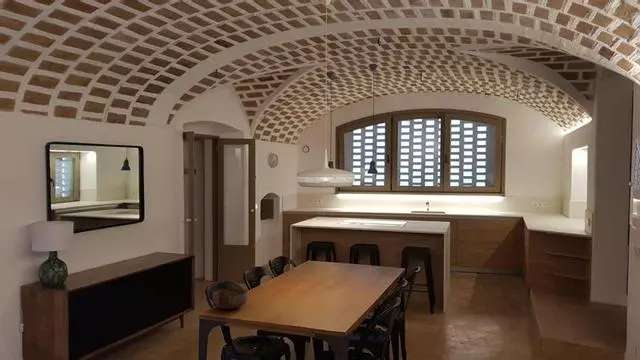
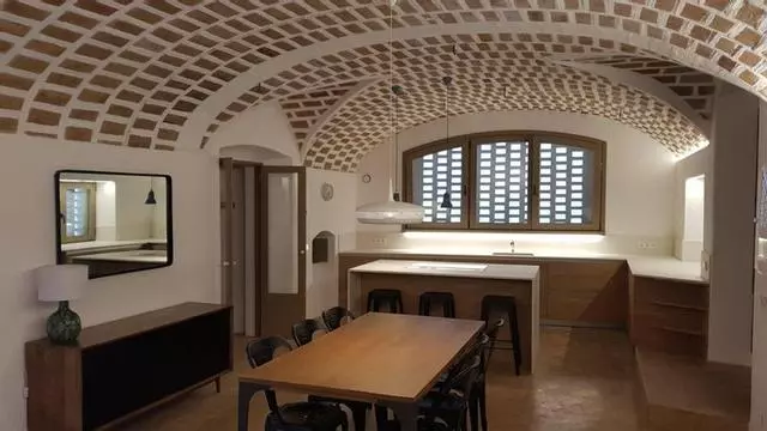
- bowl [212,287,249,310]
